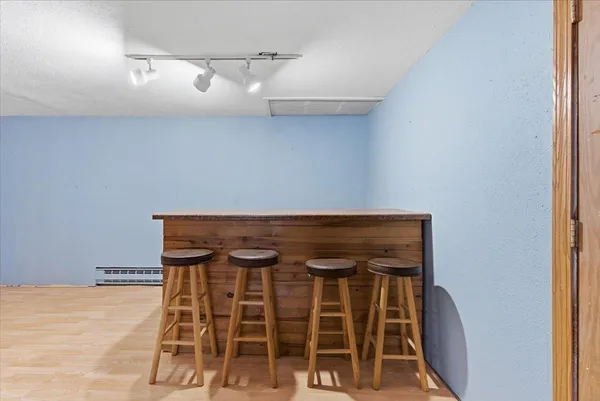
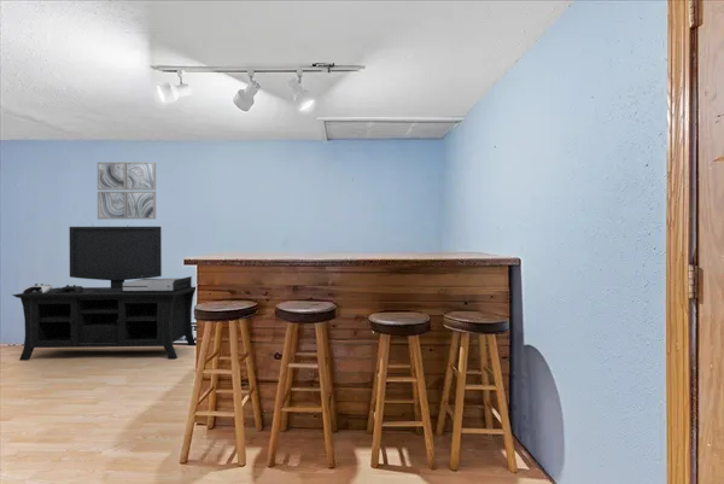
+ wall art [97,161,157,221]
+ media console [11,226,197,362]
